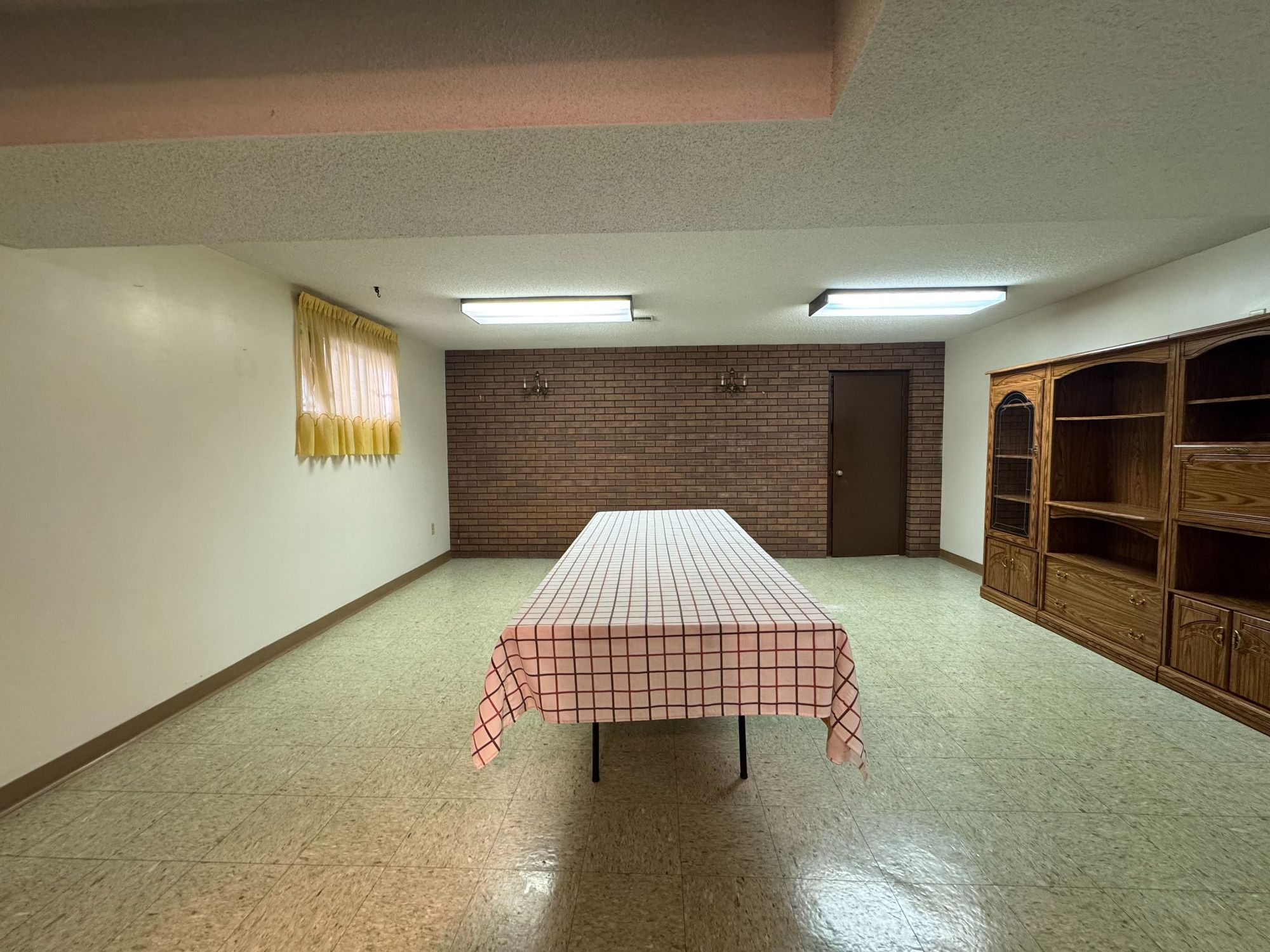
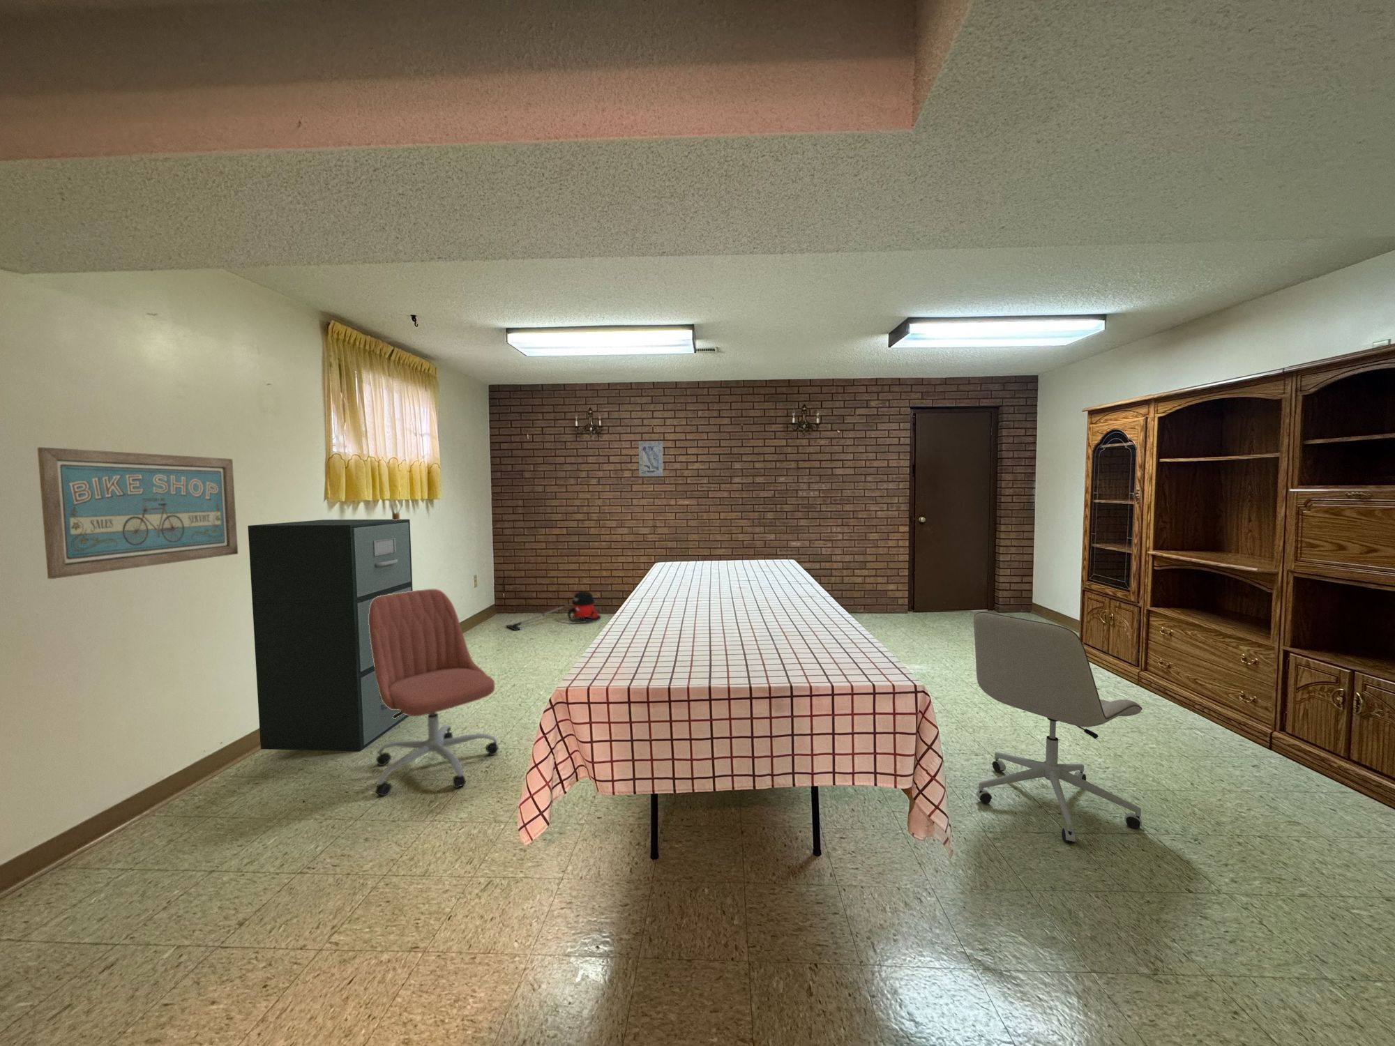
+ pencil box [389,503,403,520]
+ office chair [973,612,1143,844]
+ filing cabinet [247,519,414,752]
+ office chair [368,589,500,797]
+ wall art [638,441,663,477]
+ vacuum cleaner [505,589,602,631]
+ wall art [37,446,238,579]
